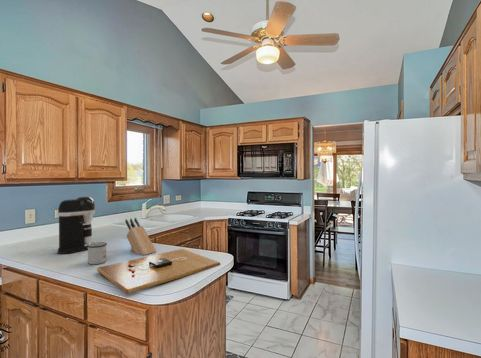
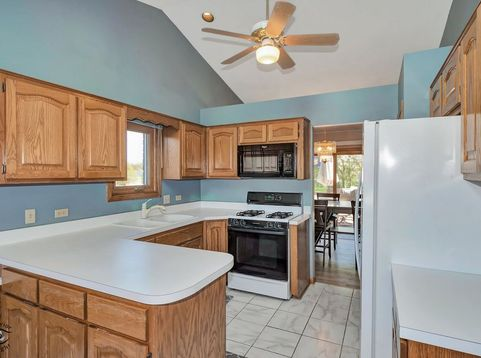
- cutting board [96,248,221,295]
- coffee maker [56,195,96,255]
- mug [87,241,108,265]
- knife block [124,217,157,256]
